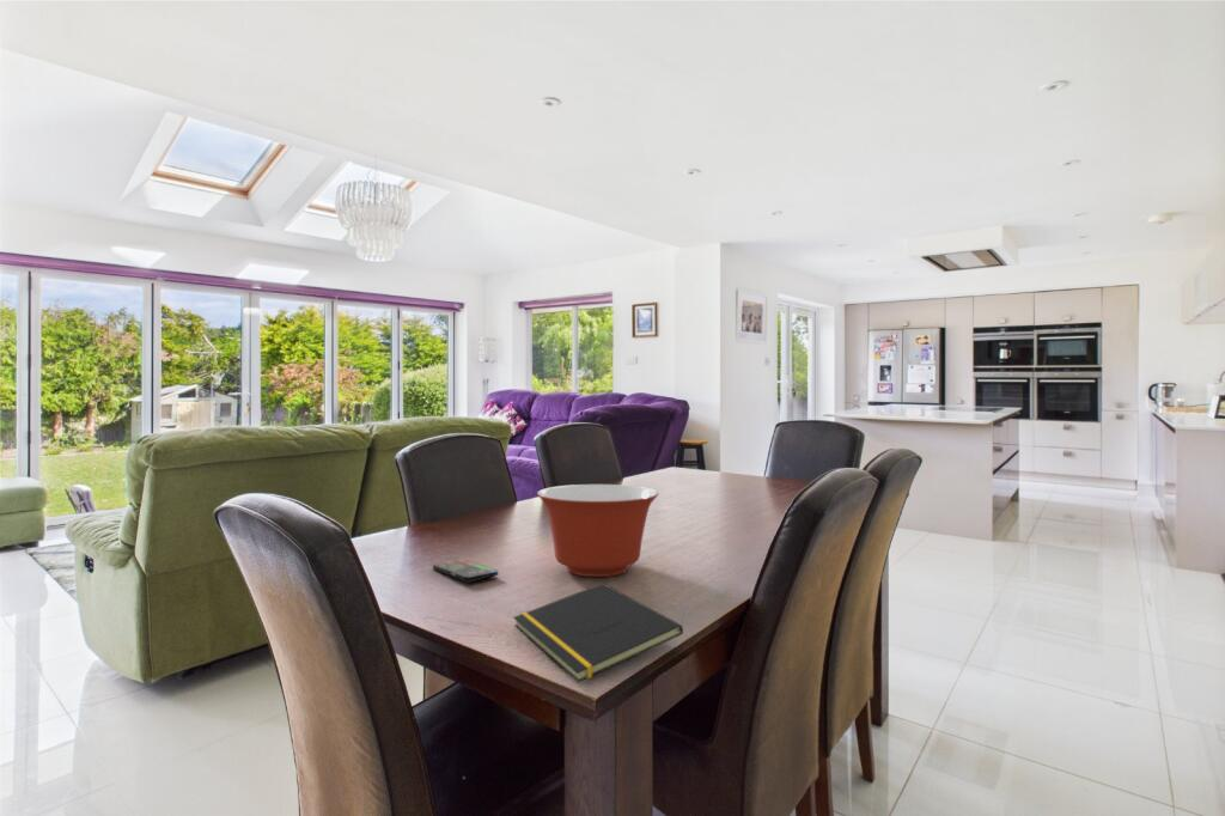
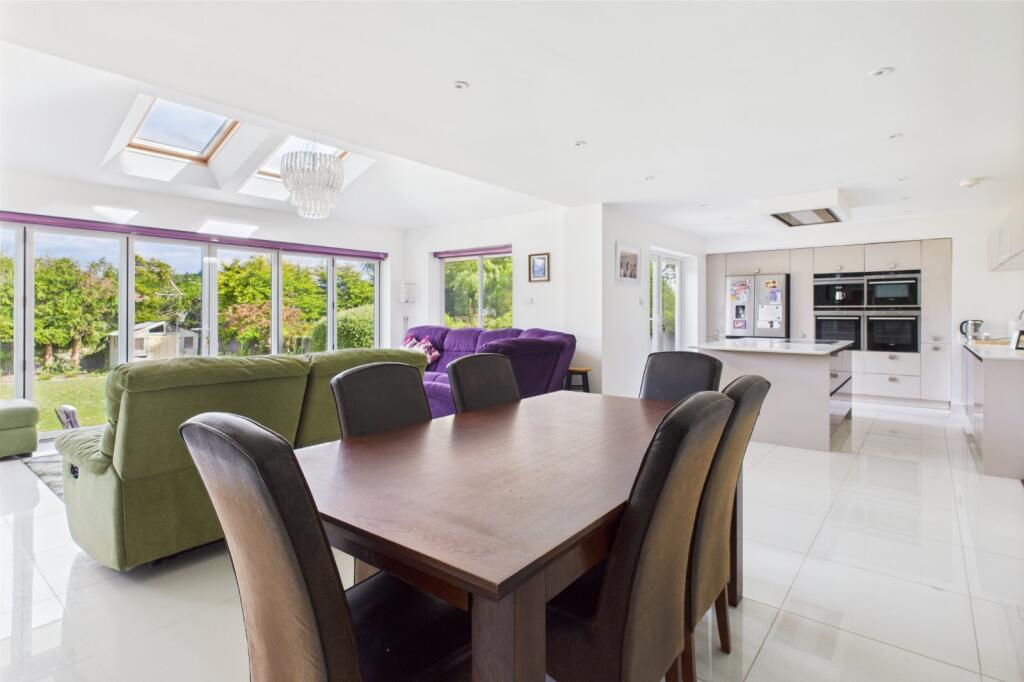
- notepad [512,581,684,683]
- smartphone [432,558,499,583]
- mixing bowl [536,483,659,578]
